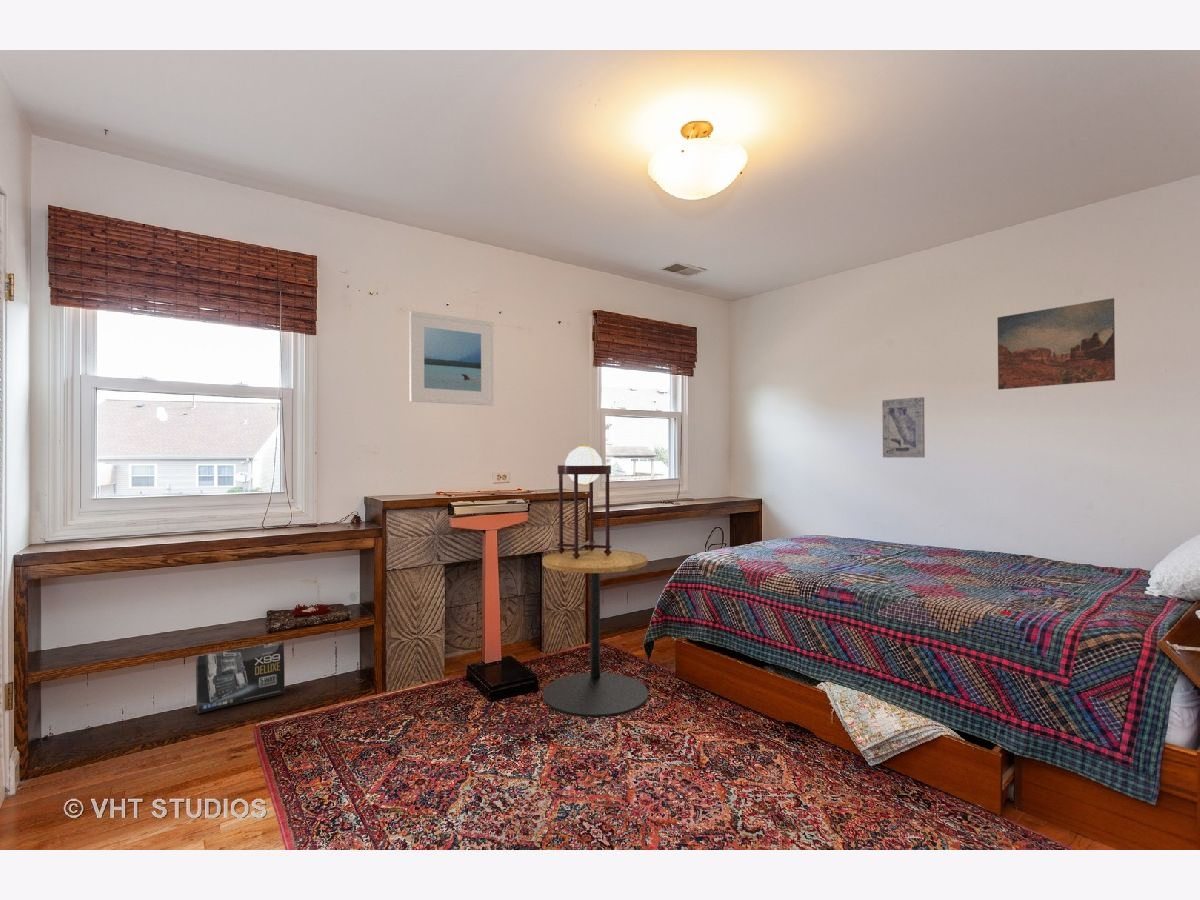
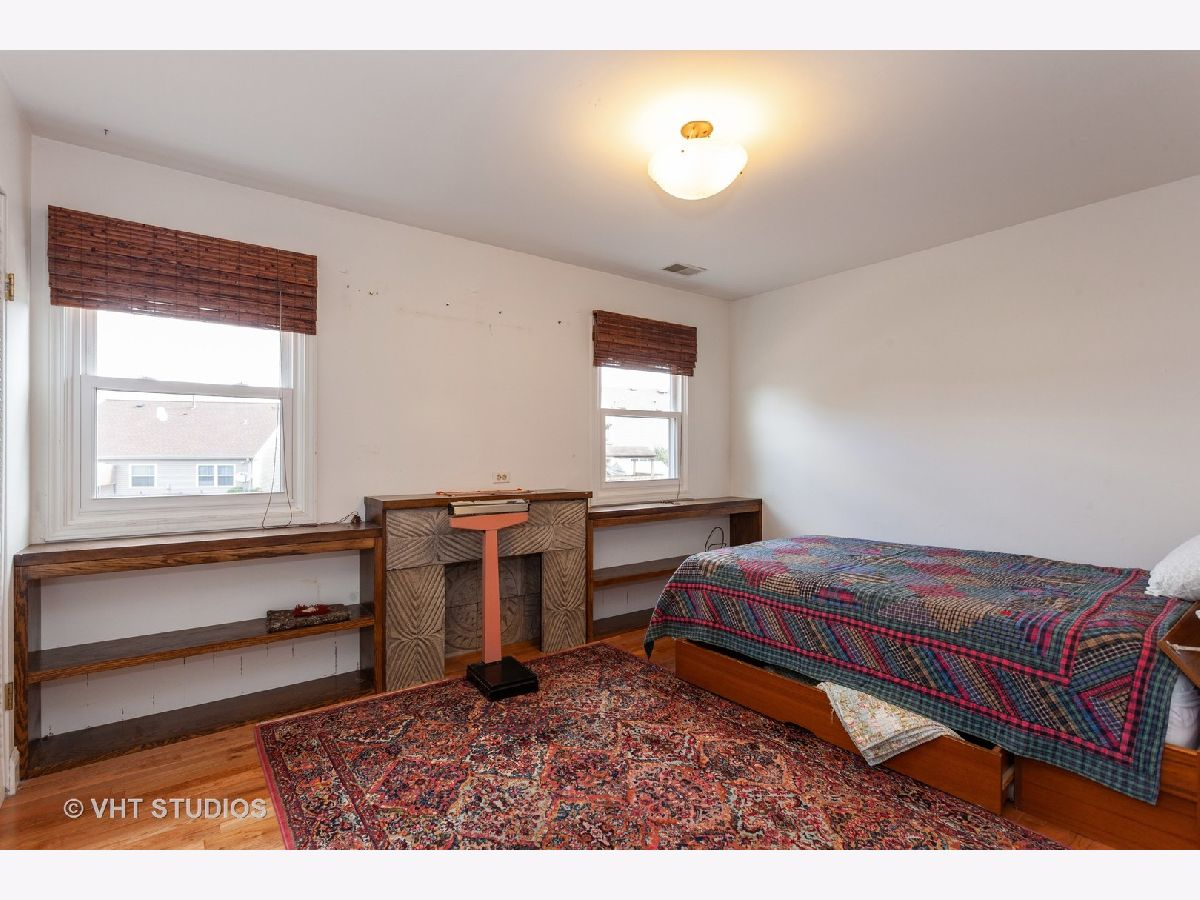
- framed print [408,310,495,407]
- wall art [996,297,1116,391]
- side table [541,549,649,718]
- table lamp [556,443,612,559]
- box [195,642,286,714]
- wall art [881,396,926,459]
